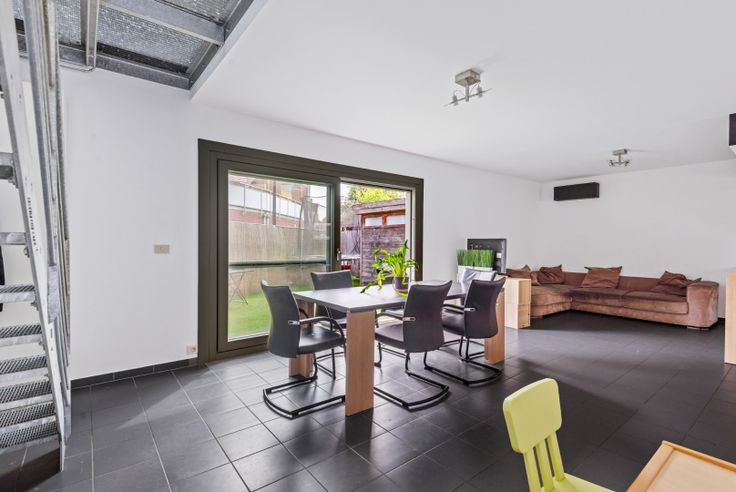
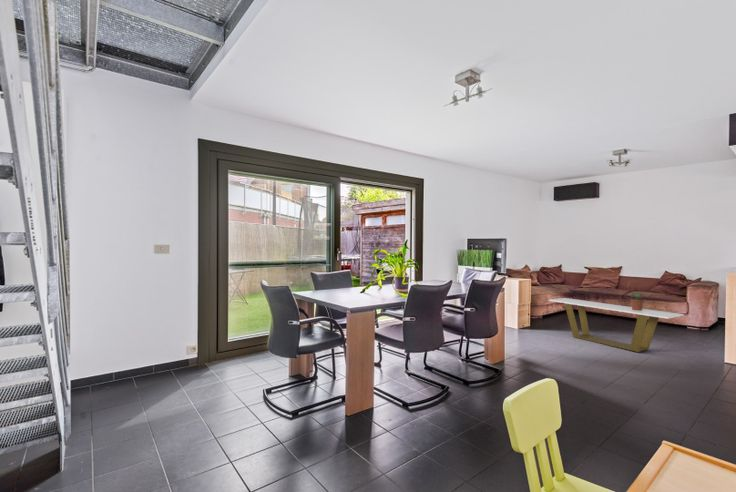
+ coffee table [548,297,685,354]
+ potted plant [627,292,648,310]
